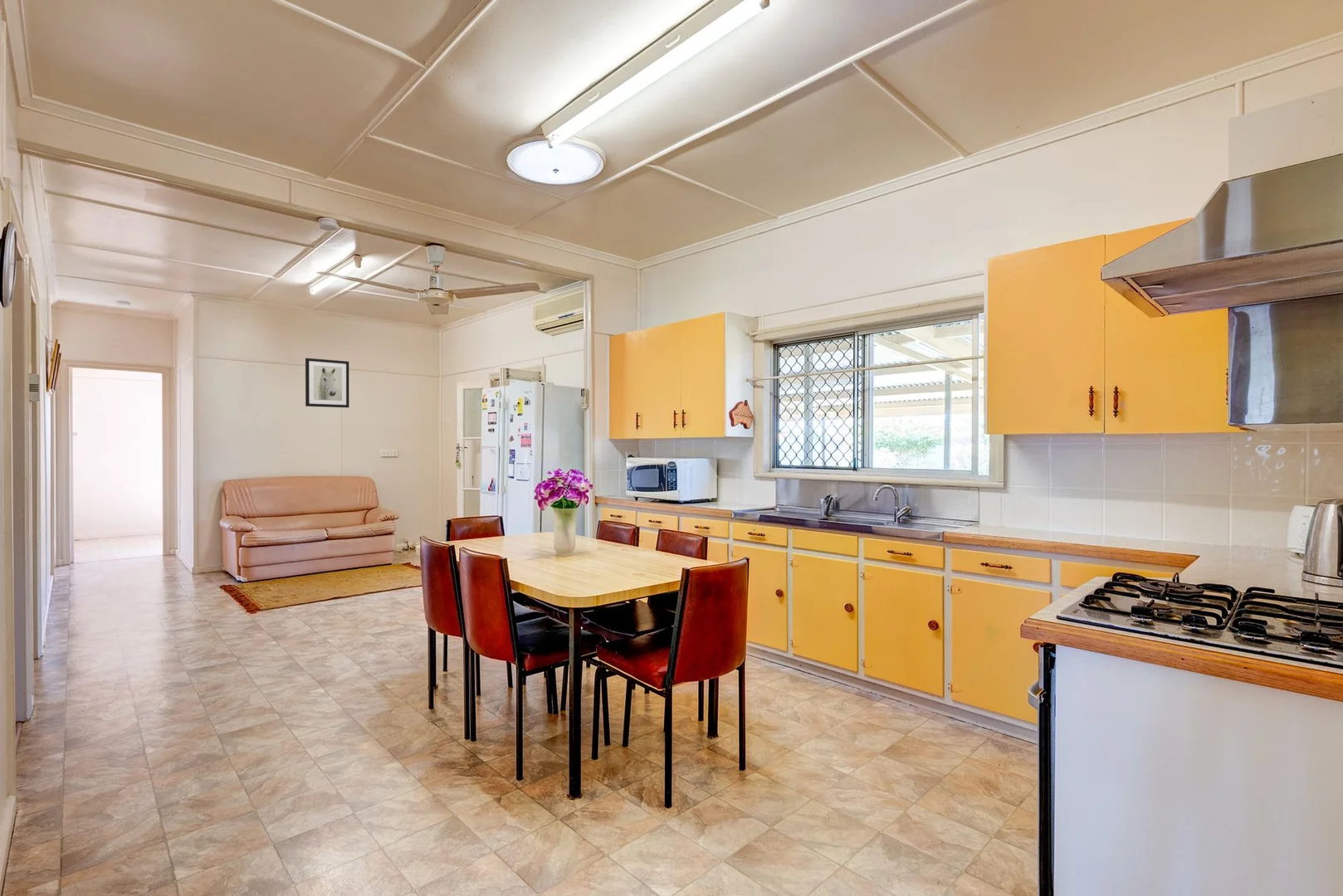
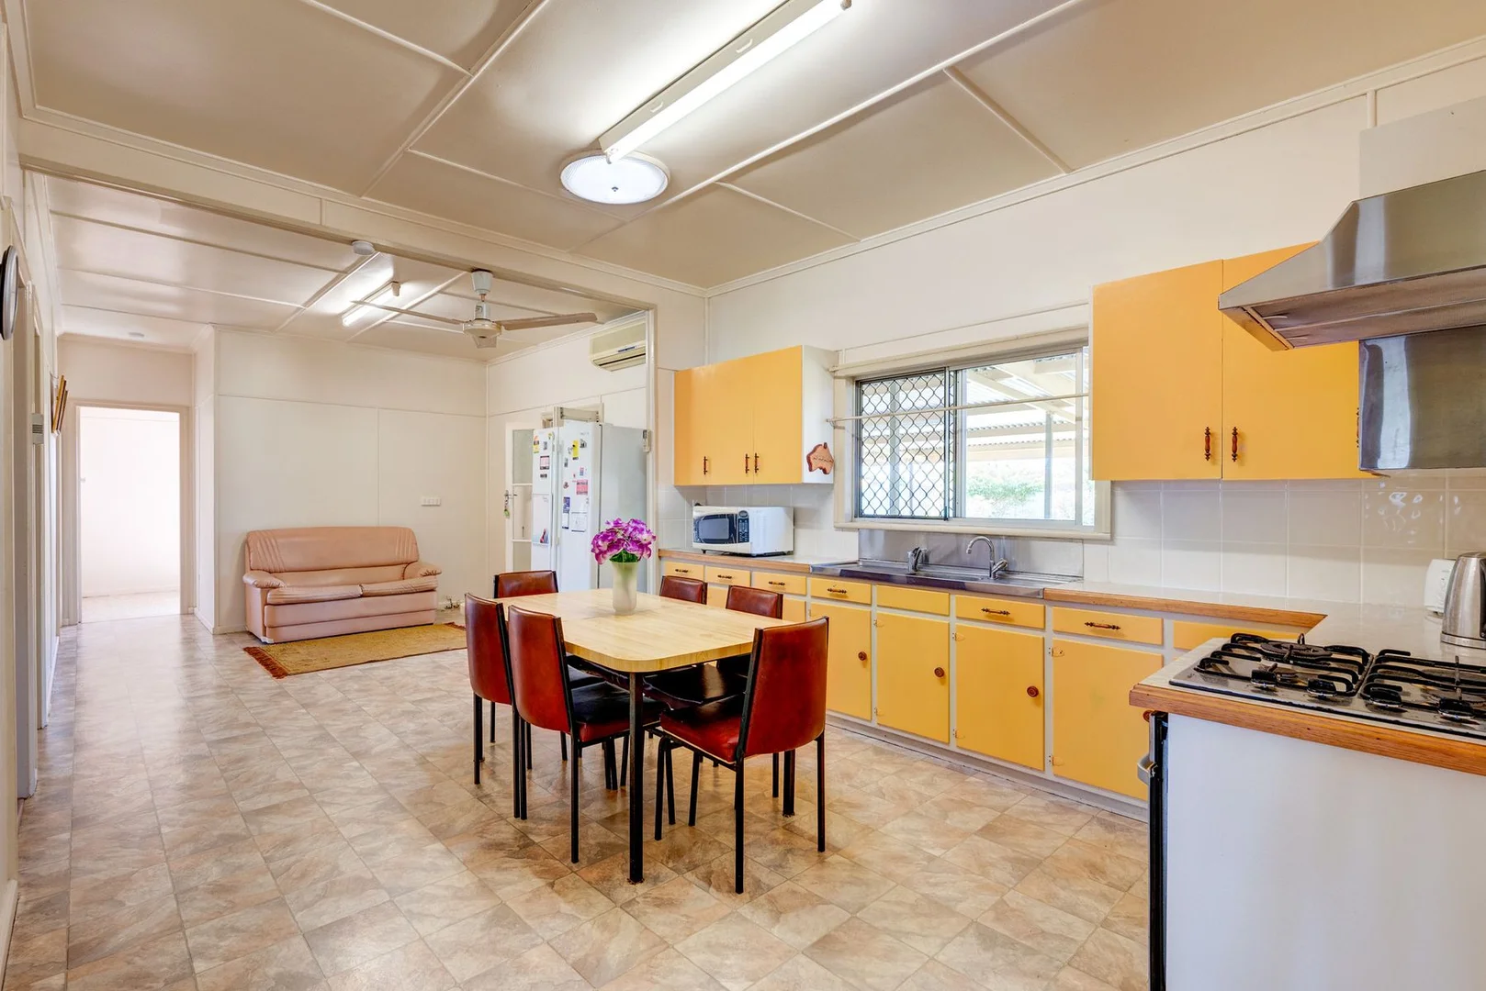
- wall art [305,358,350,408]
